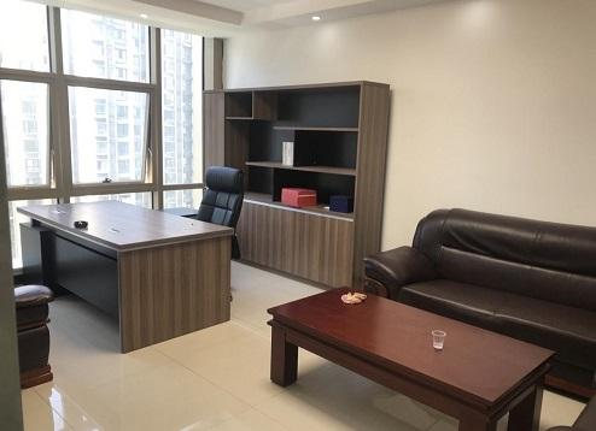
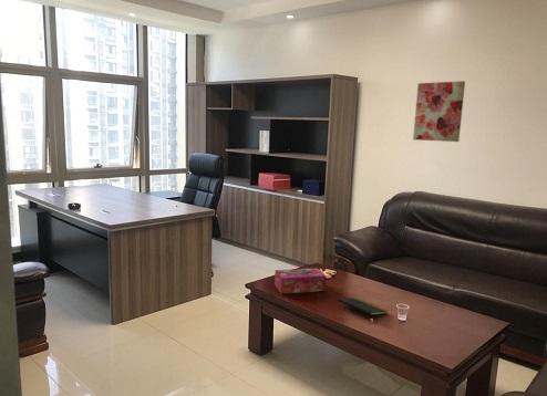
+ wall art [412,80,466,143]
+ tissue box [274,267,327,295]
+ notepad [338,296,390,317]
